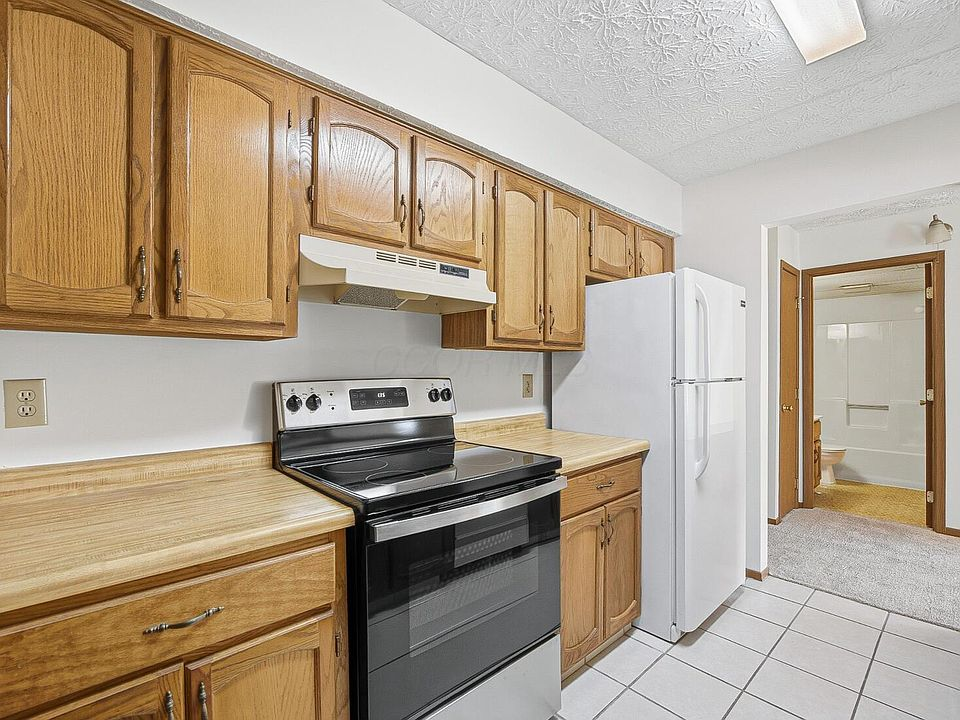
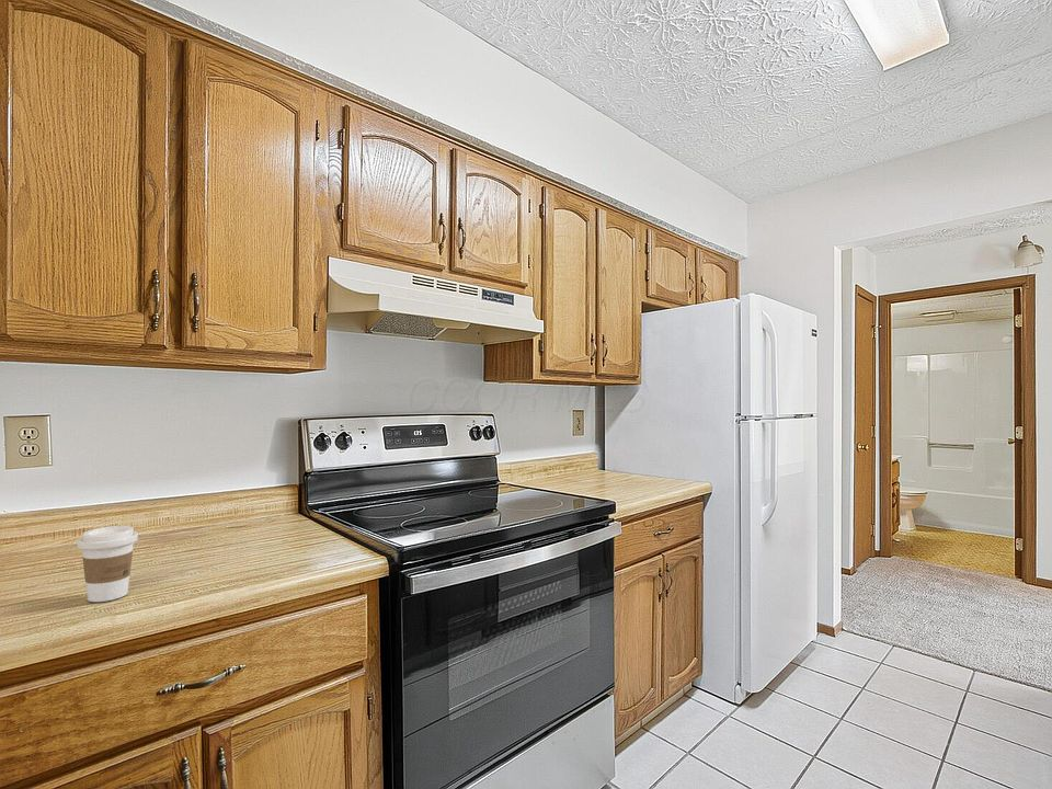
+ coffee cup [76,525,139,603]
